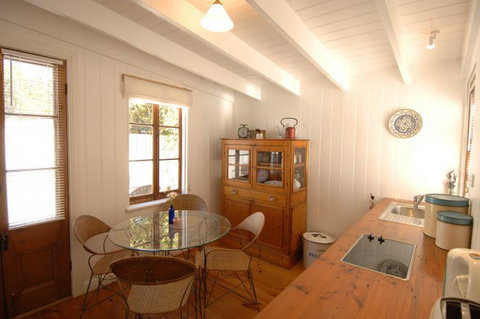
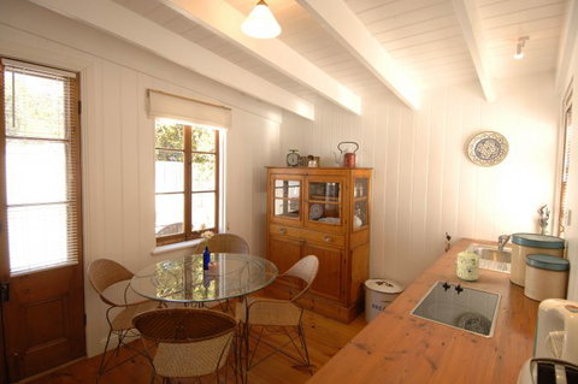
+ mug [456,249,482,282]
